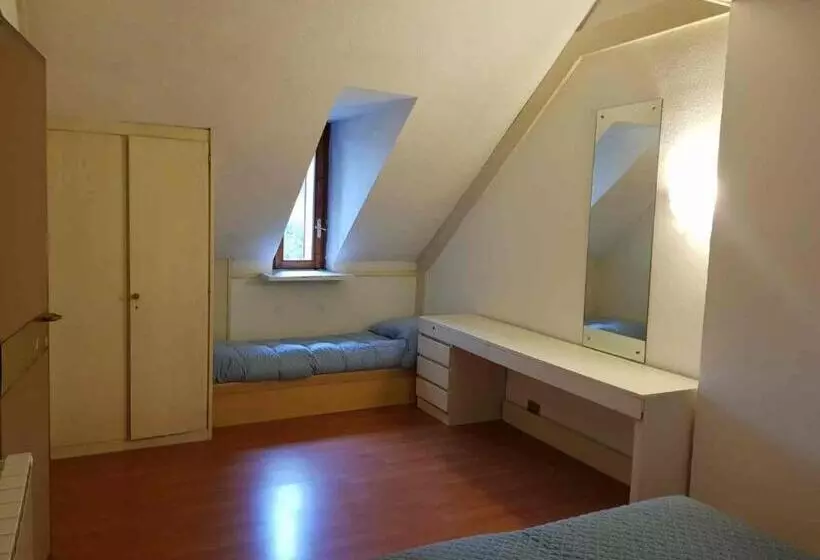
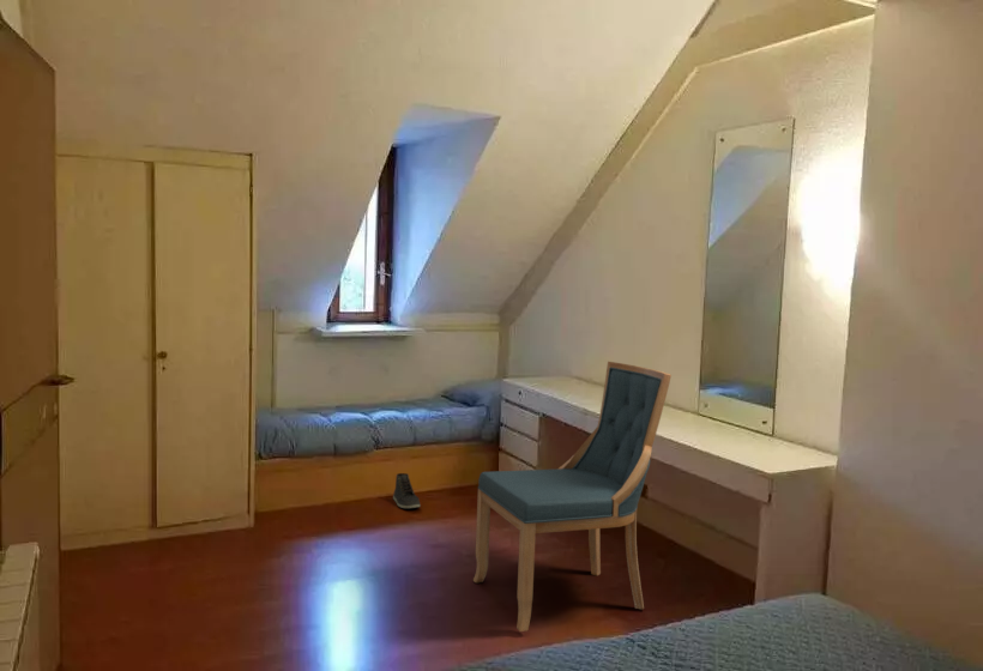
+ chair [472,361,673,633]
+ sneaker [392,472,422,509]
